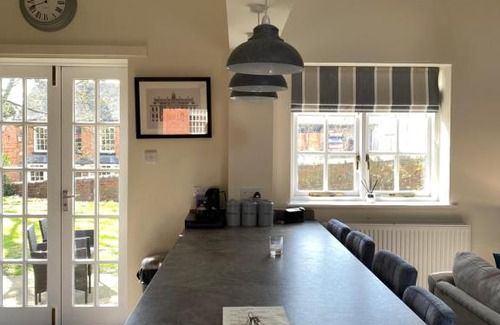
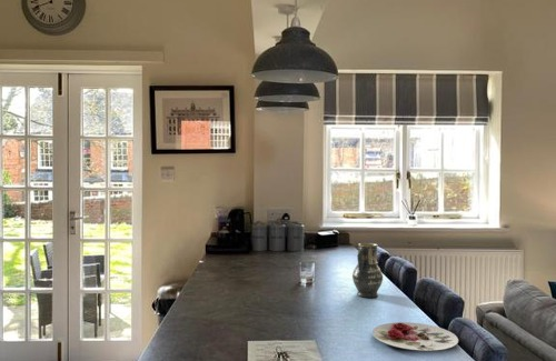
+ vase [351,242,384,299]
+ plate [371,321,459,352]
